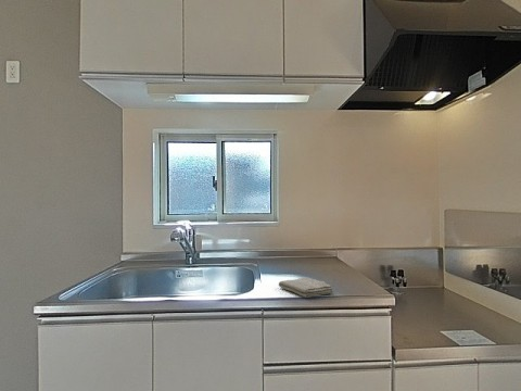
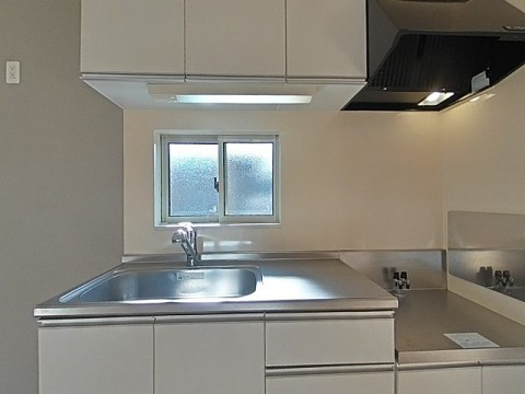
- washcloth [278,277,334,299]
